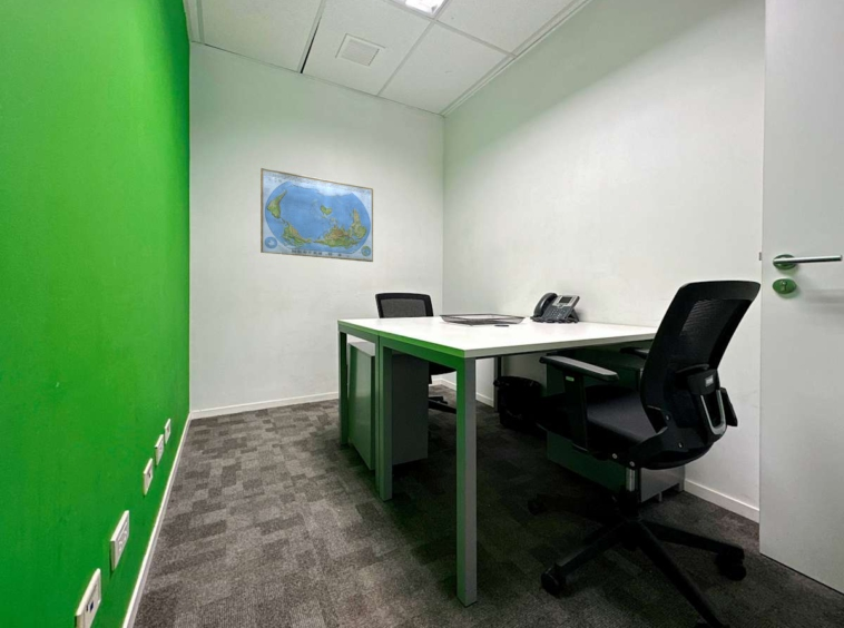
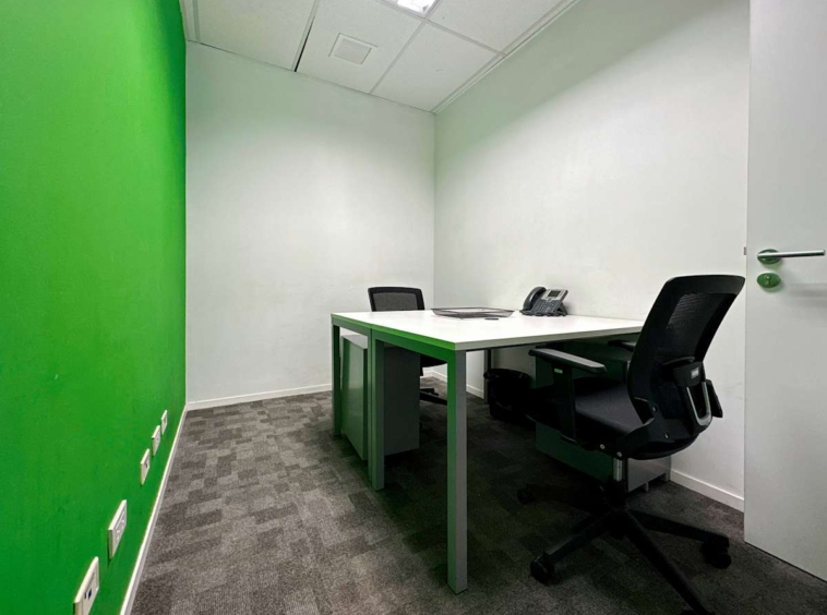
- world map [259,167,374,263]
